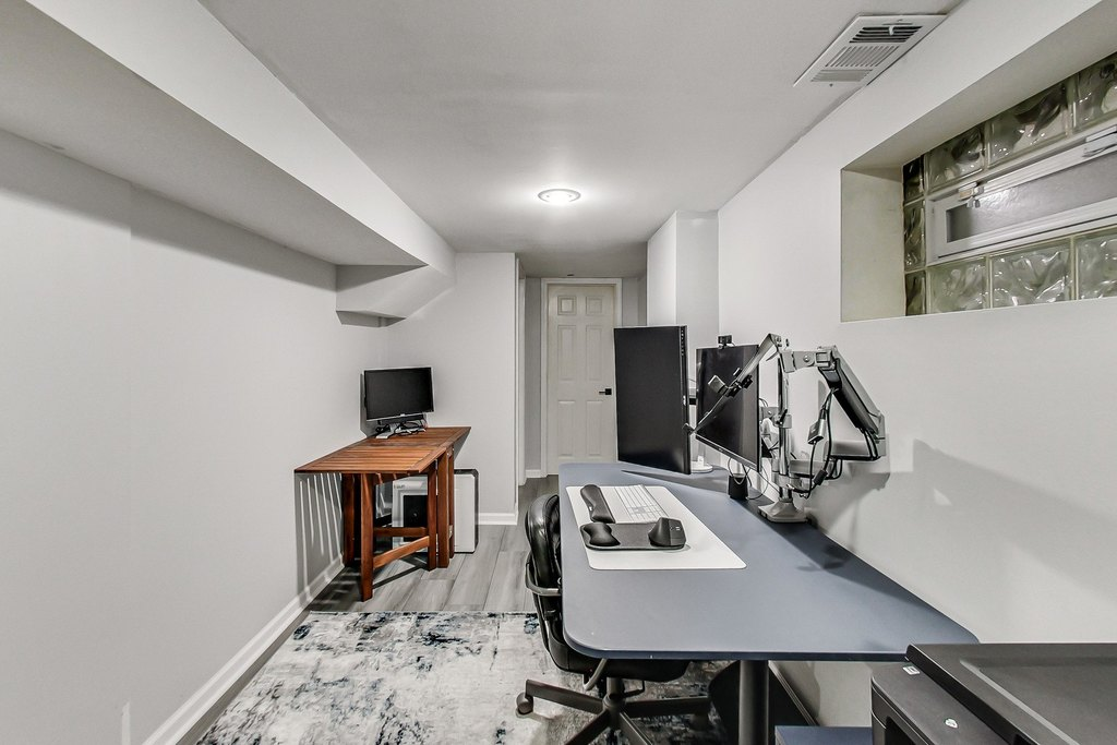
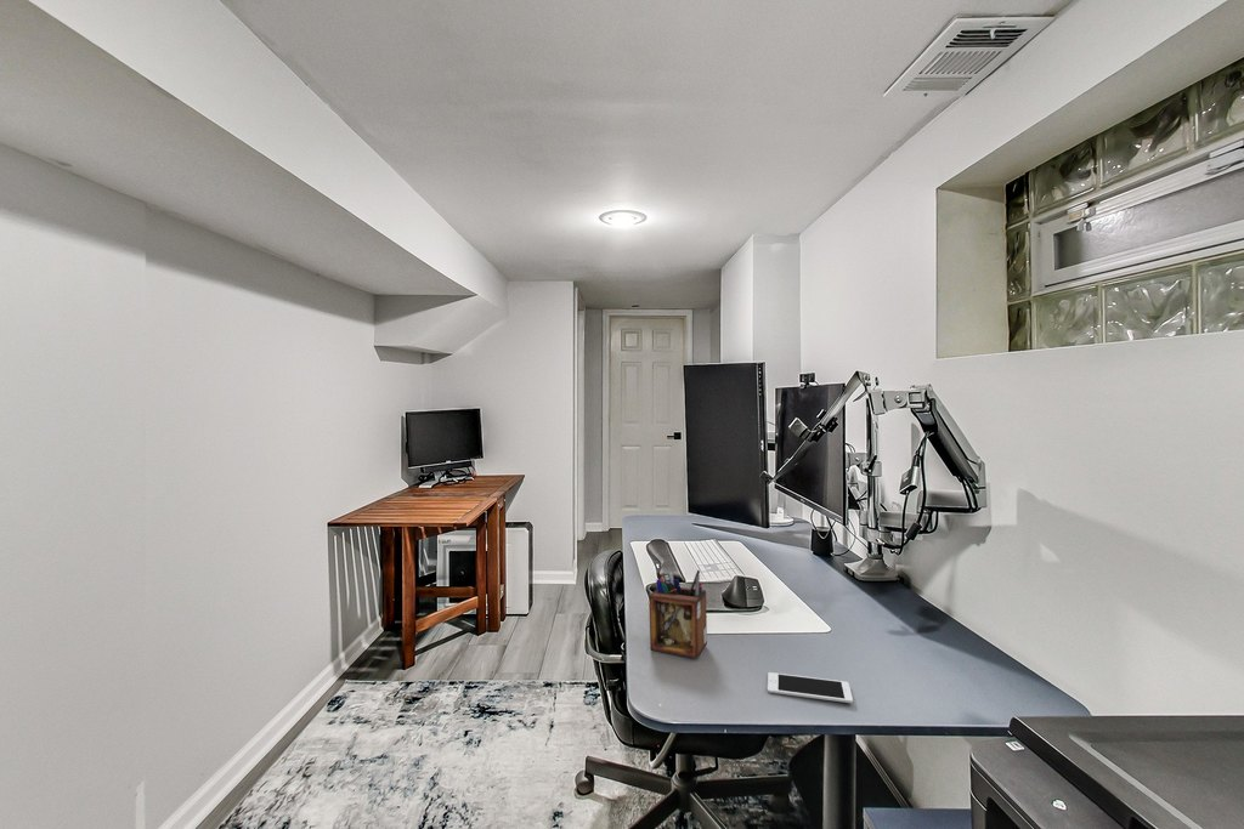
+ cell phone [767,671,854,704]
+ desk organizer [648,569,708,659]
